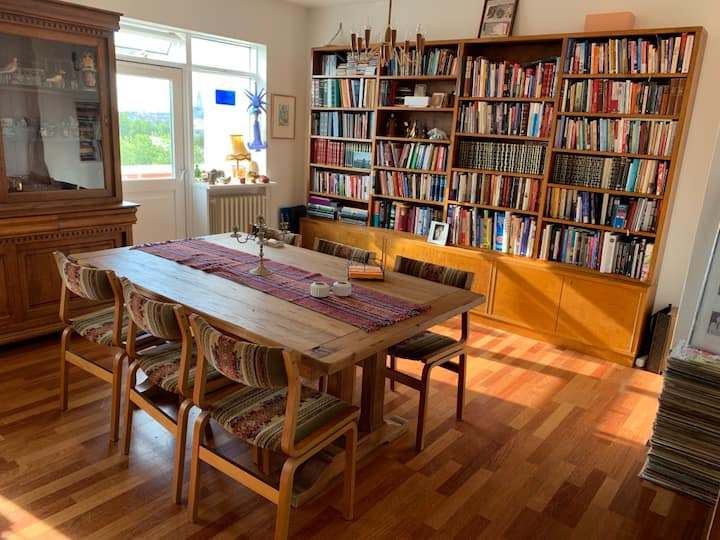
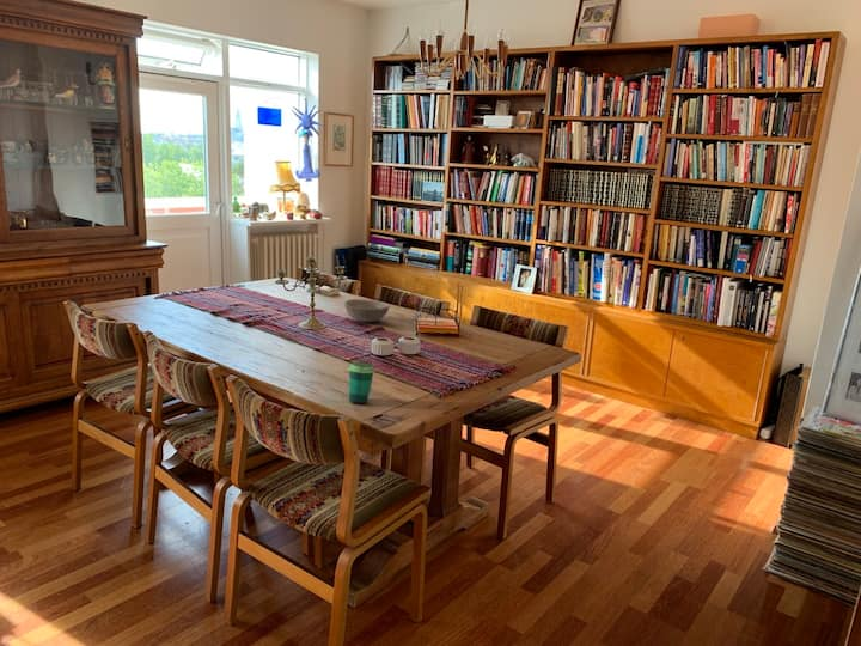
+ bowl [343,298,391,323]
+ cup [348,360,375,406]
